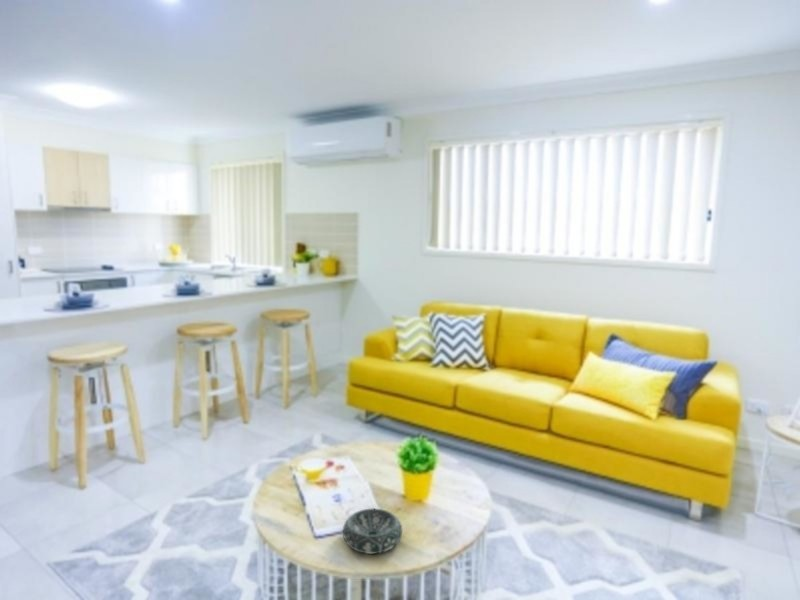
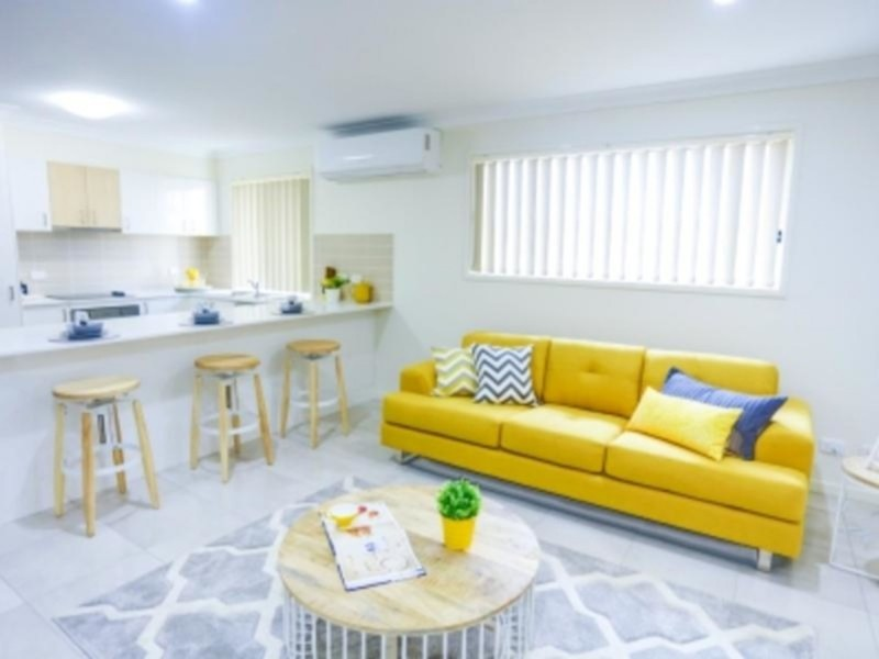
- decorative bowl [342,508,403,555]
